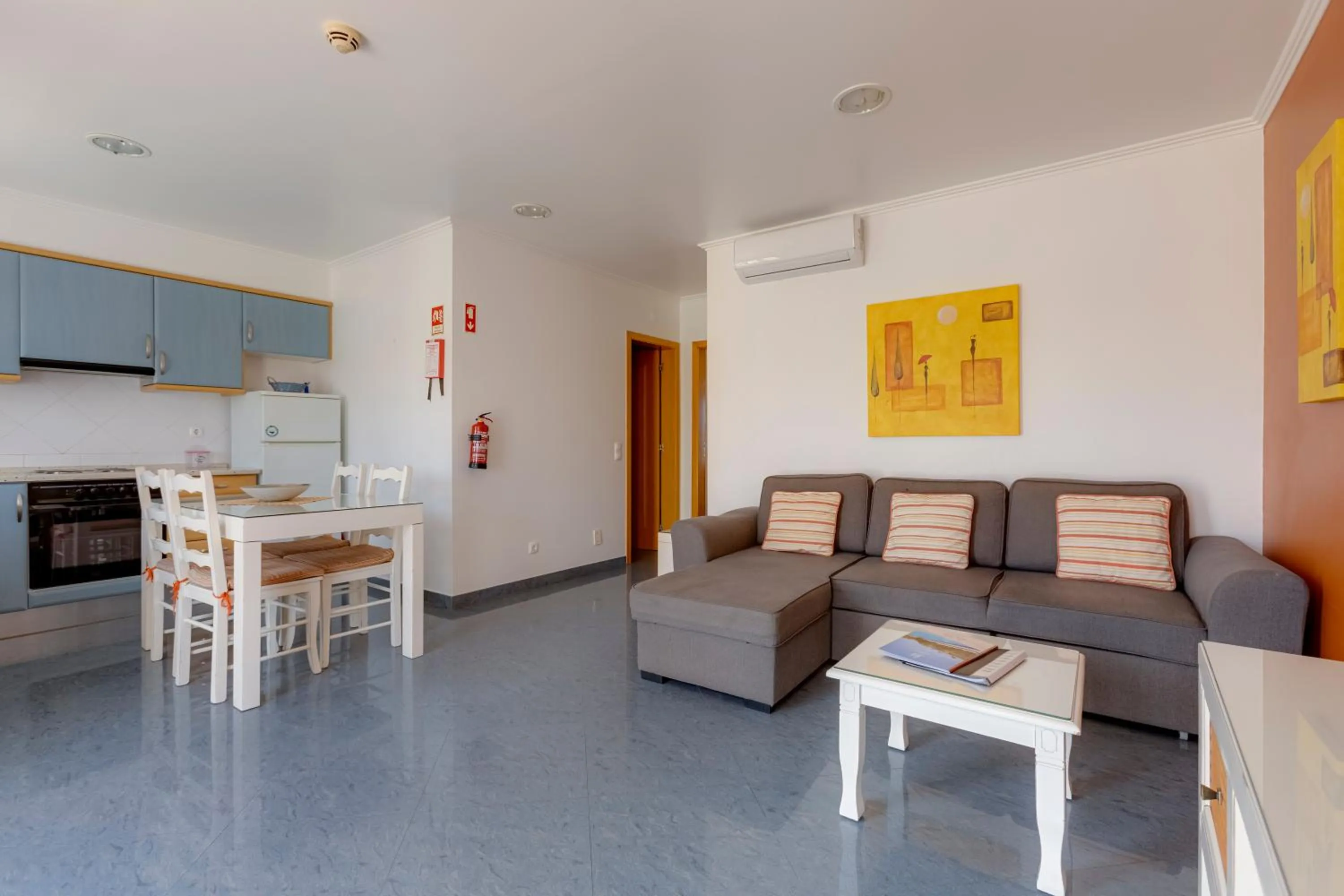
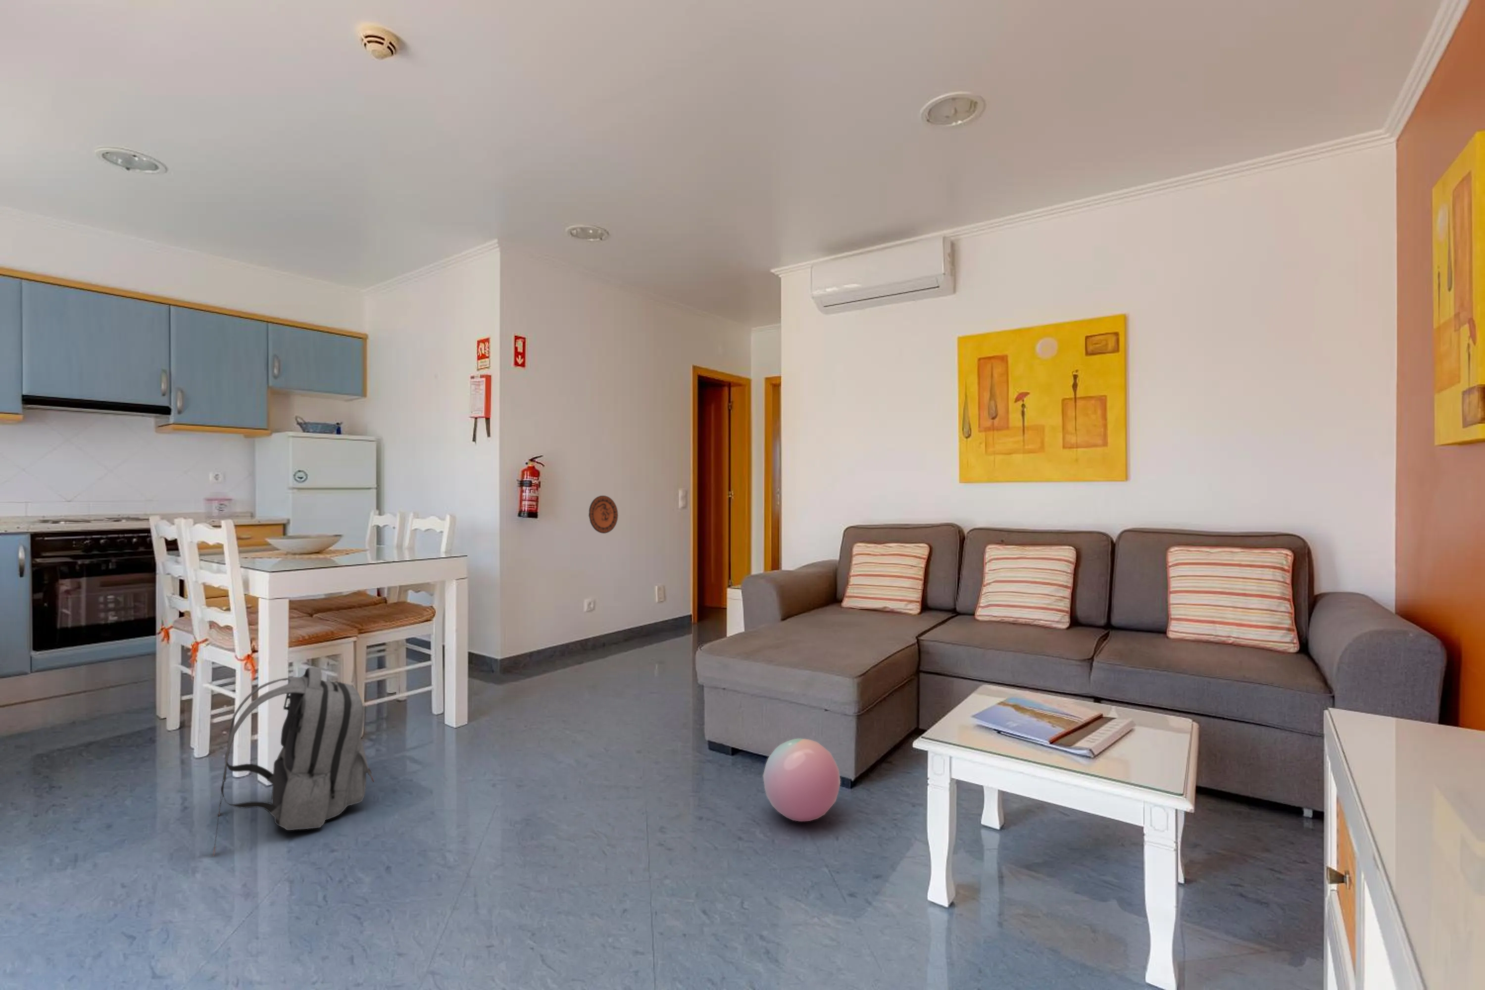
+ backpack [213,666,375,856]
+ decorative plate [588,495,619,534]
+ ball [762,738,841,822]
